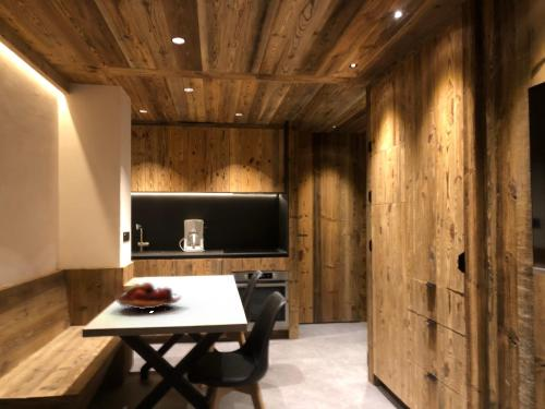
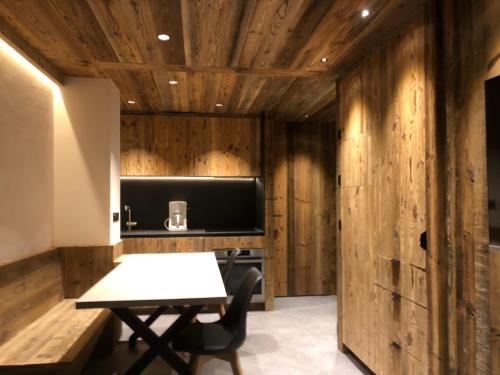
- fruit basket [113,281,182,314]
